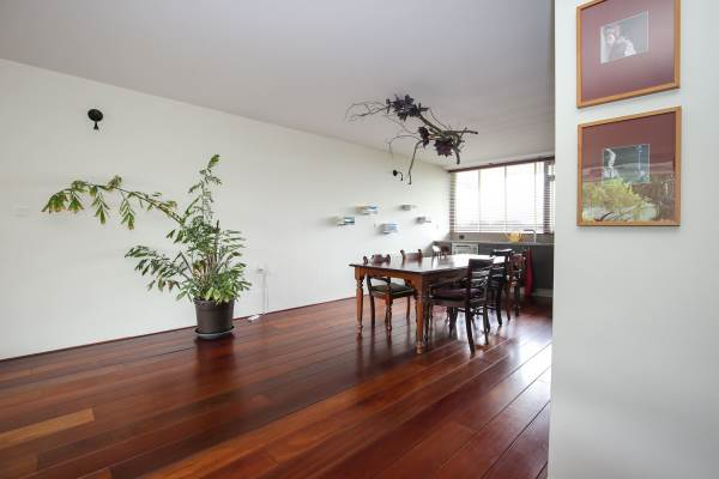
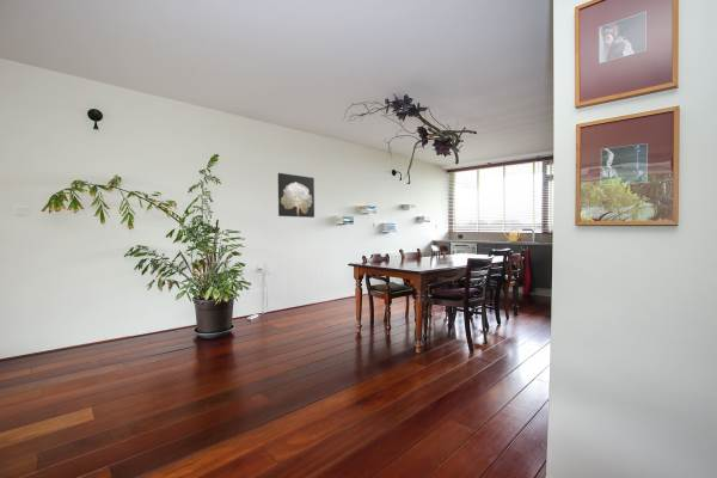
+ wall art [277,172,315,219]
